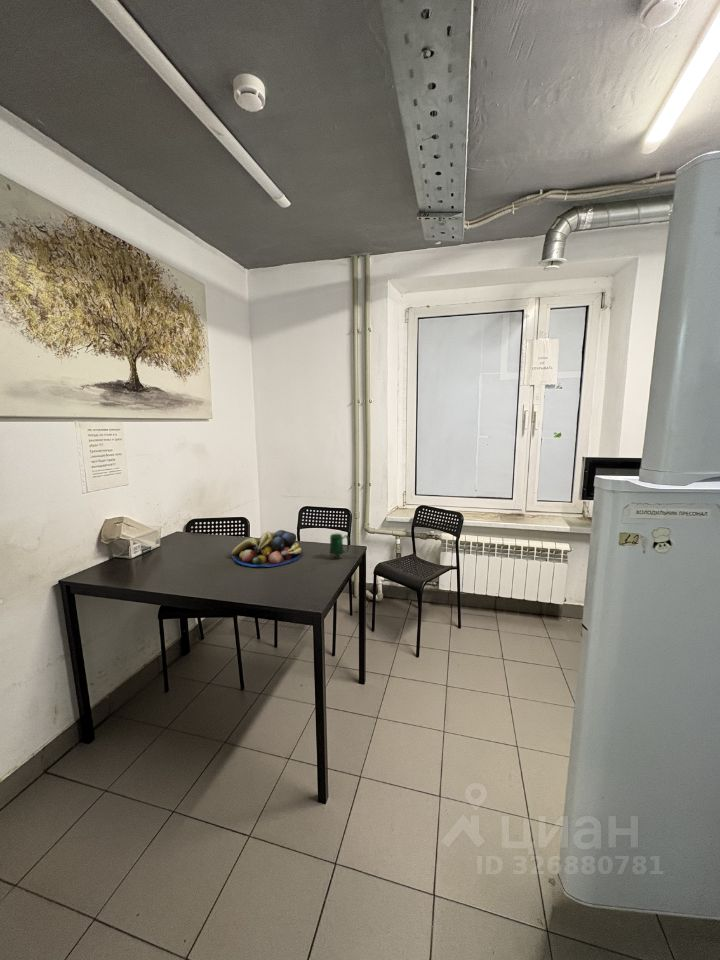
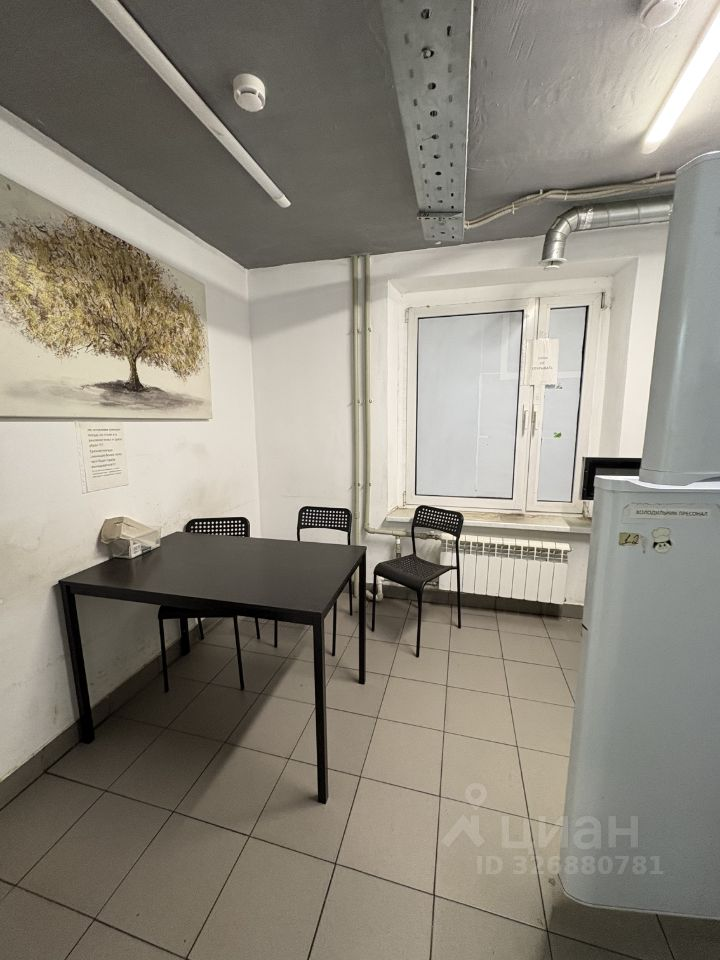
- mug [329,533,350,558]
- fruit bowl [231,529,304,568]
